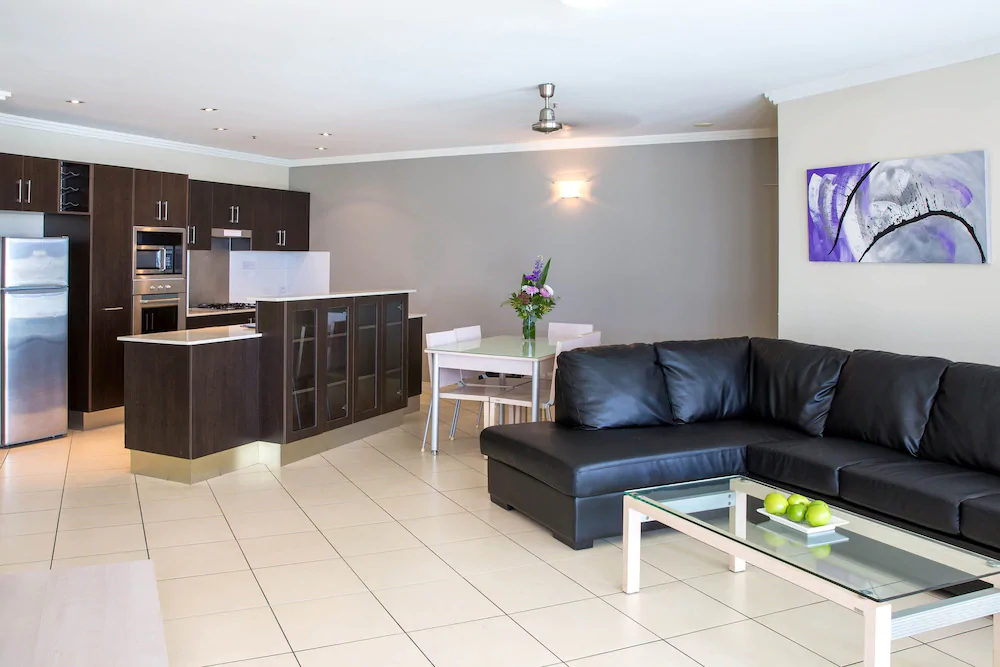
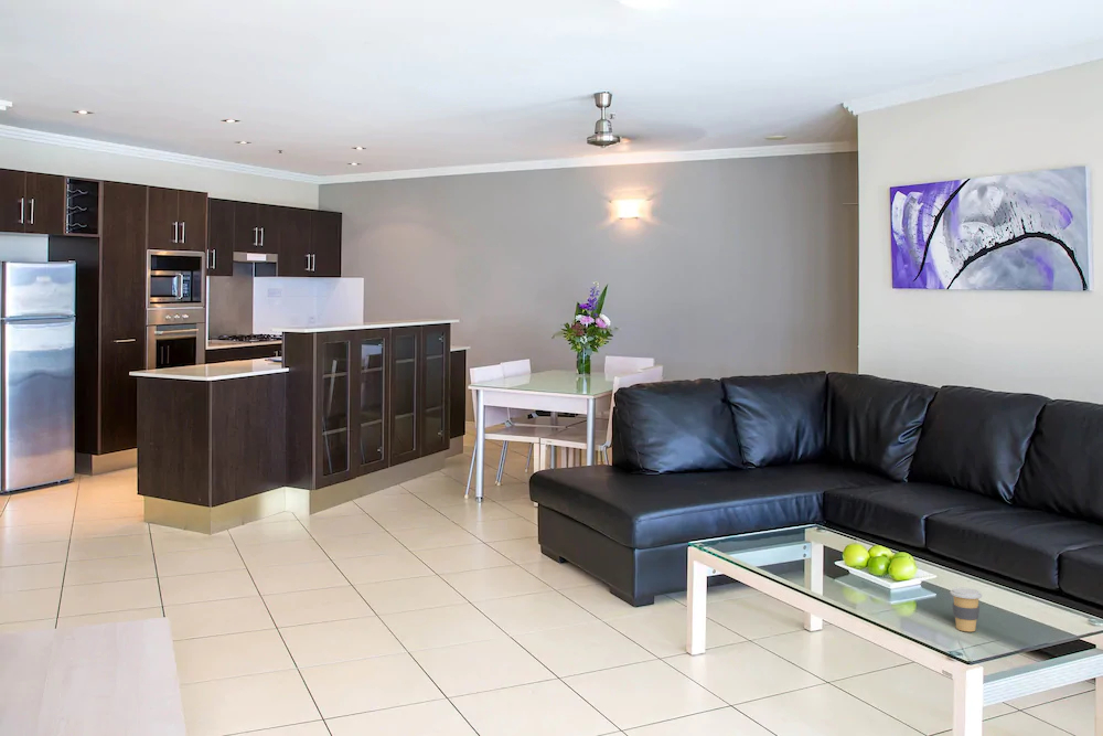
+ coffee cup [950,587,983,632]
